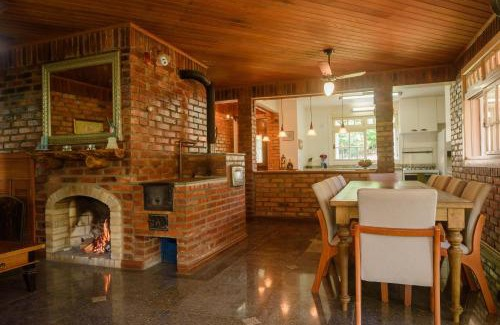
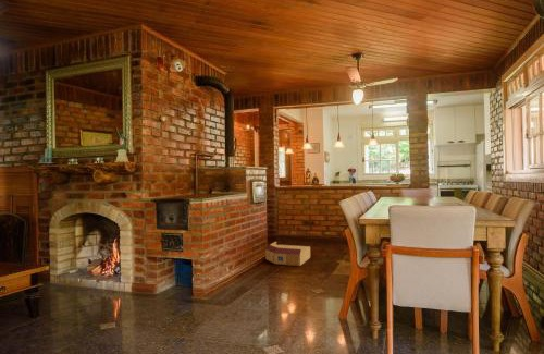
+ basket [264,241,311,267]
